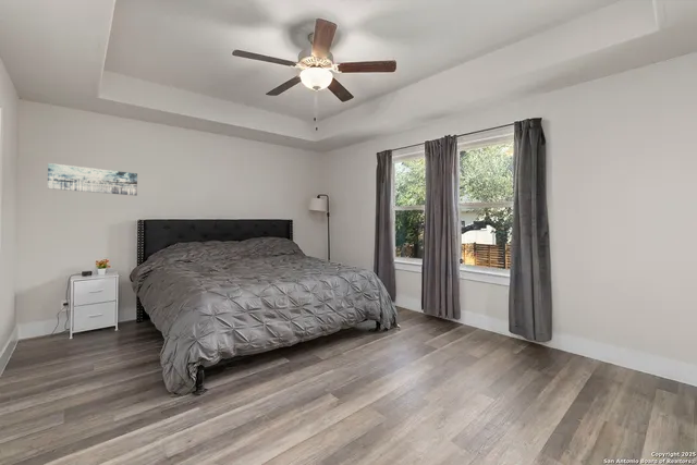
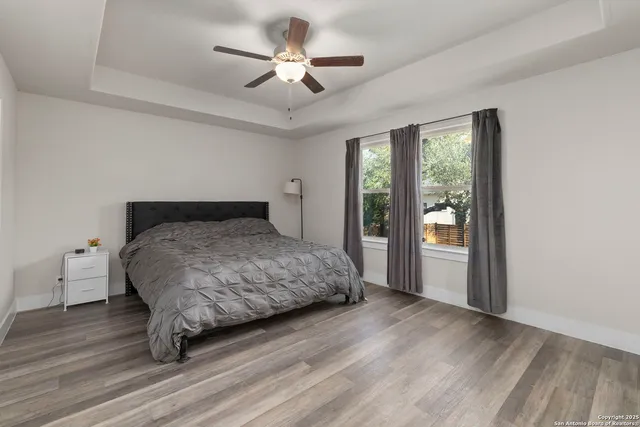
- wall art [47,162,138,197]
